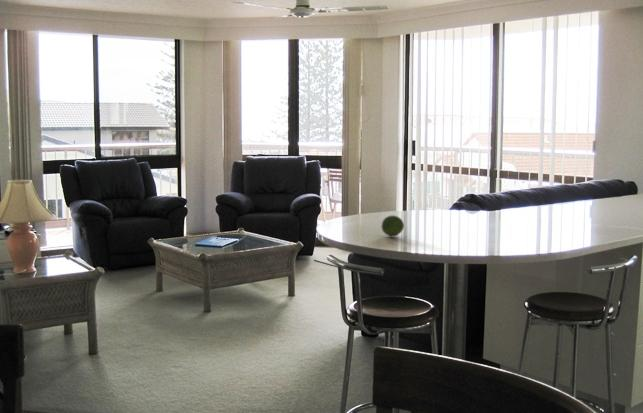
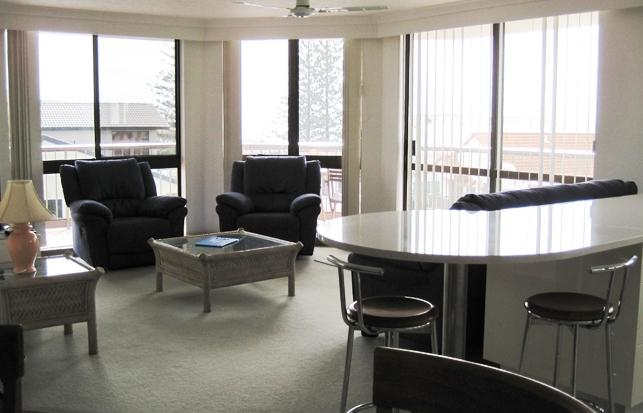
- fruit [380,214,405,237]
